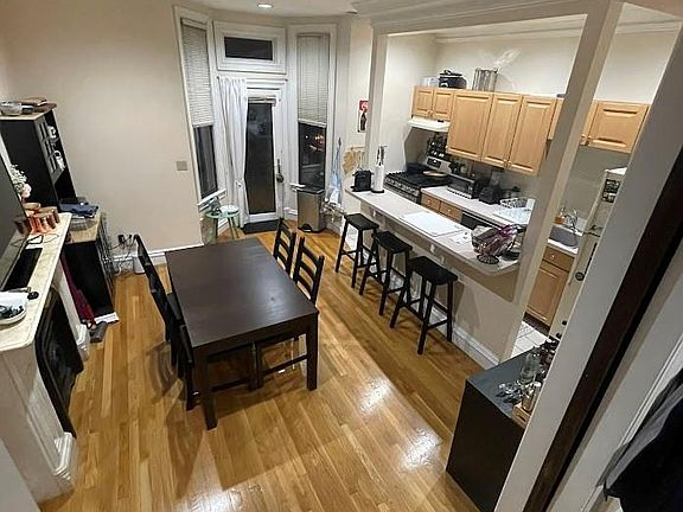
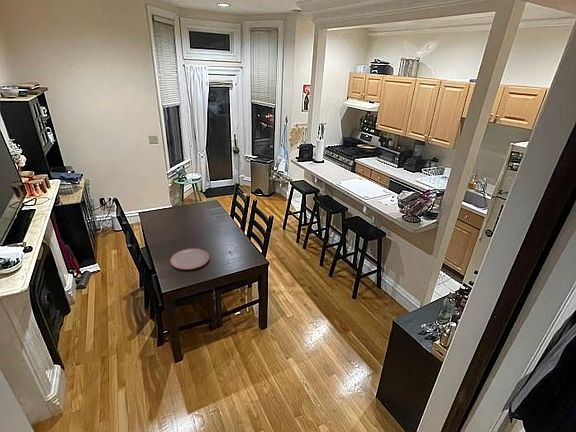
+ plate [169,247,211,271]
